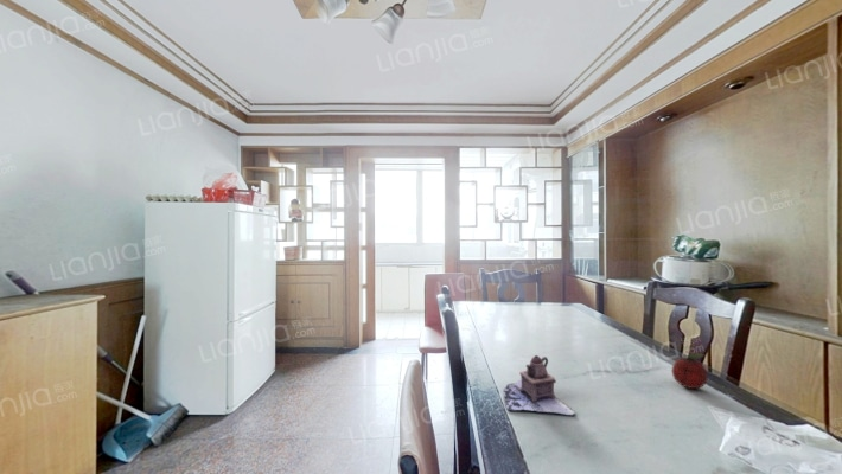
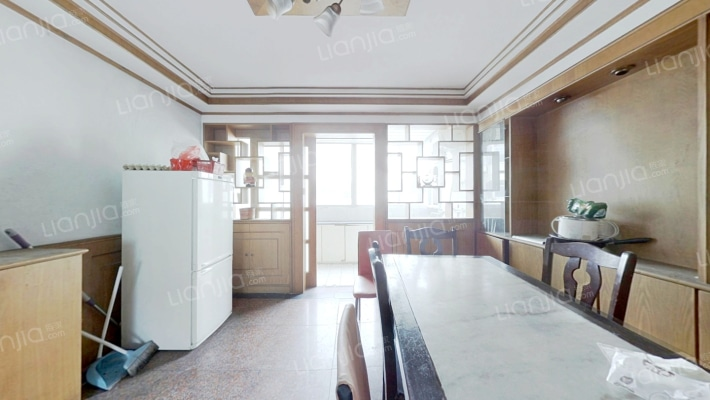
- fruit [670,352,708,390]
- teapot [503,354,576,416]
